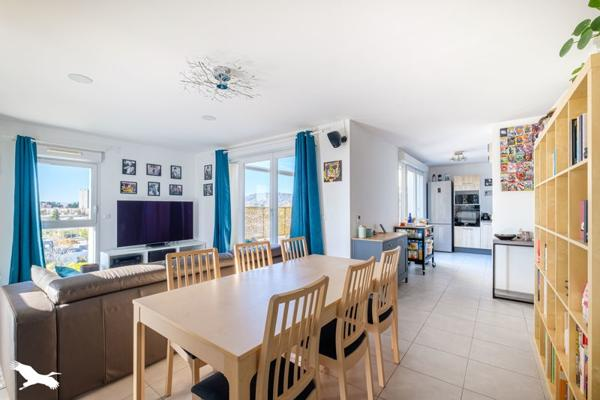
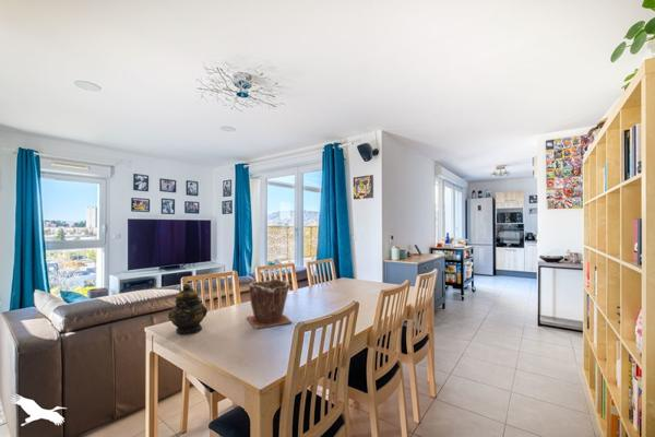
+ plant pot [246,277,293,330]
+ teapot [167,283,209,335]
